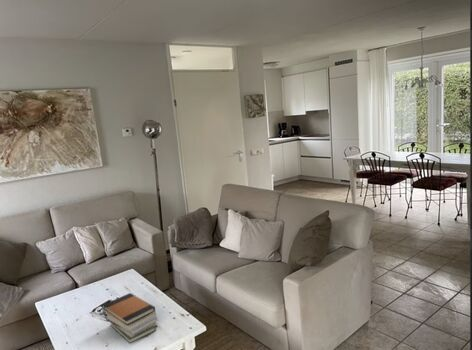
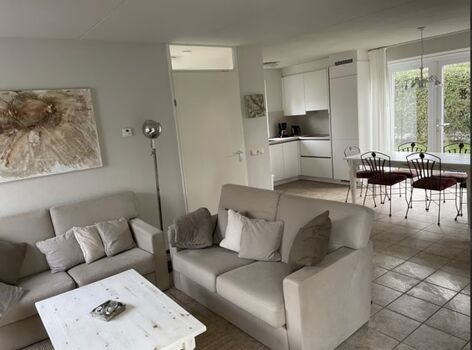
- book stack [102,292,158,344]
